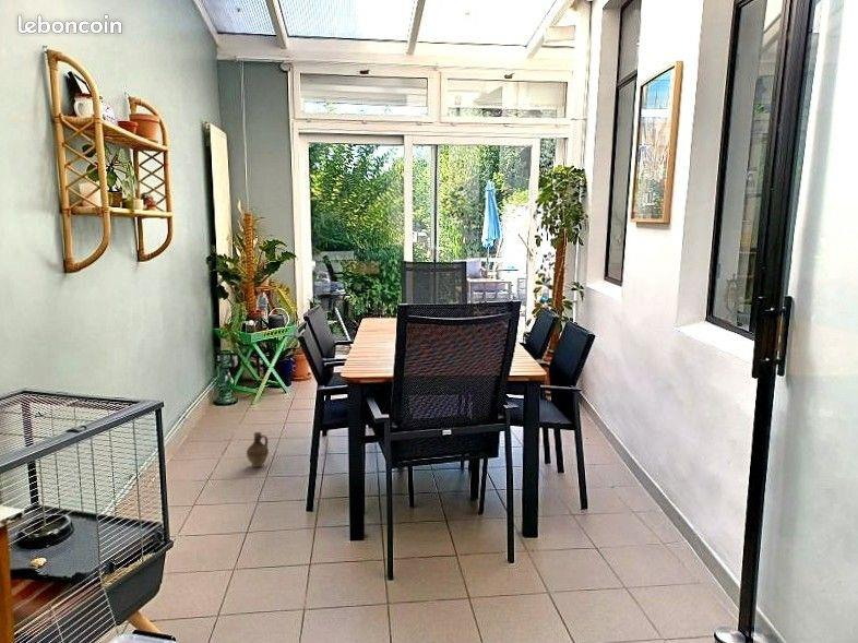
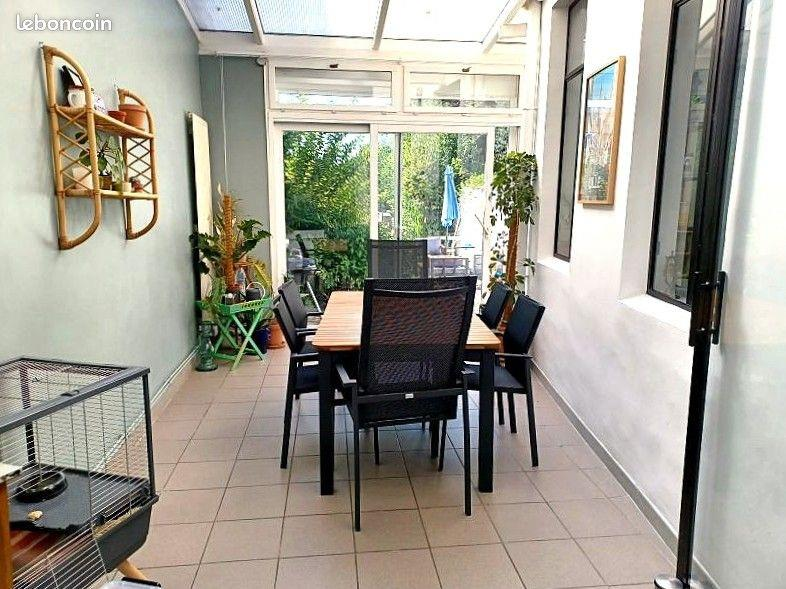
- ceramic jug [246,431,270,468]
